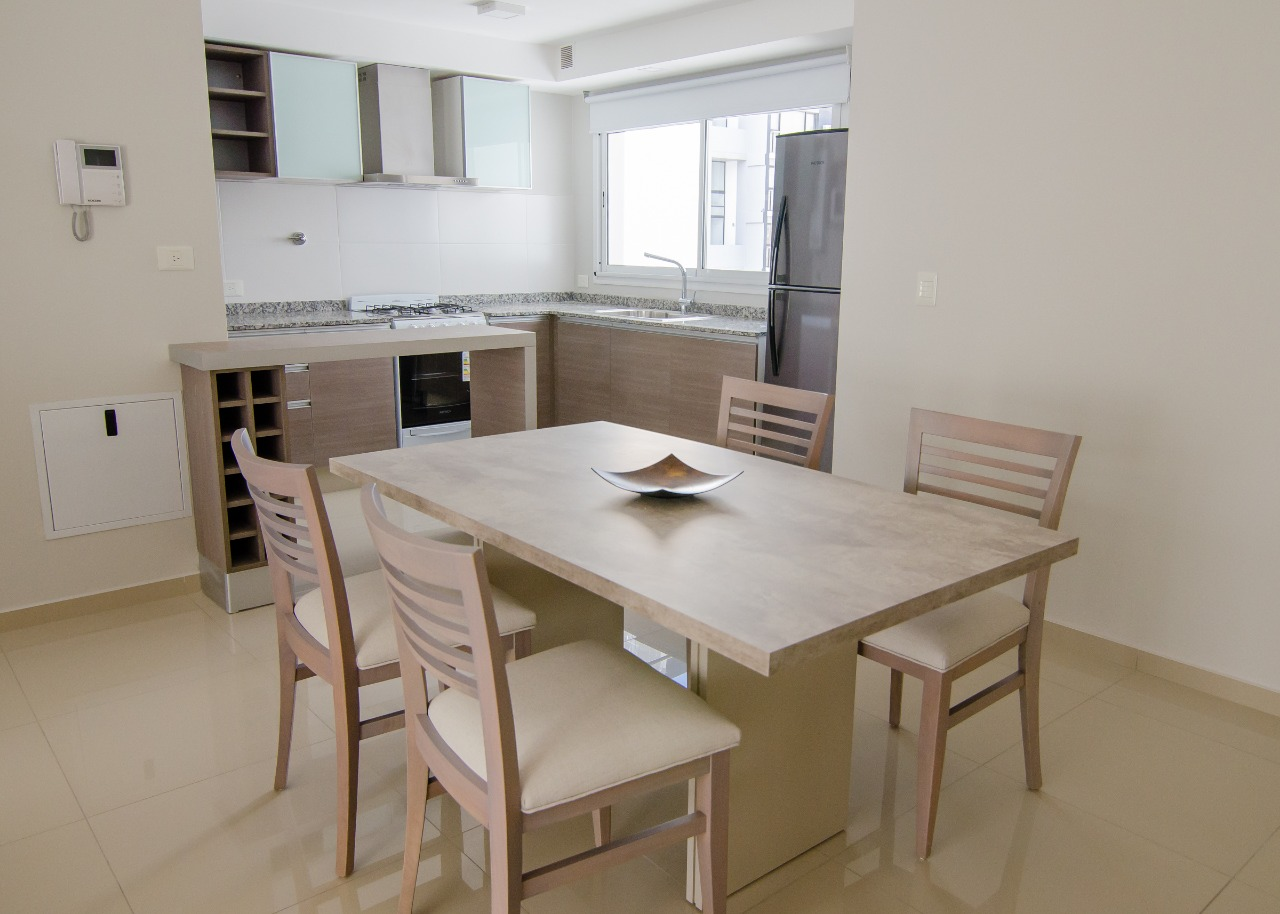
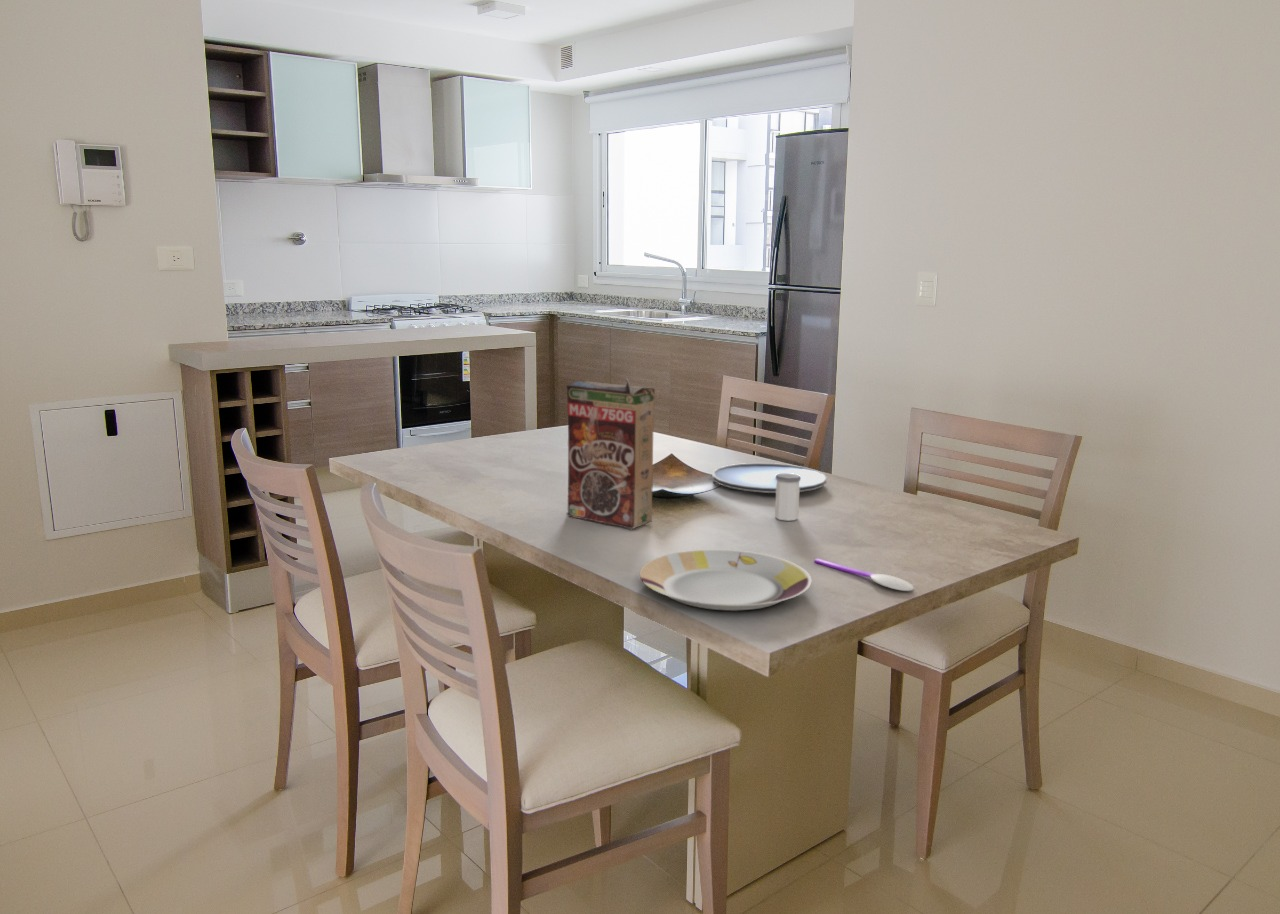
+ plate [711,462,828,494]
+ spoon [813,558,915,592]
+ salt shaker [774,473,801,522]
+ plate [639,549,813,612]
+ cereal box [565,377,656,530]
